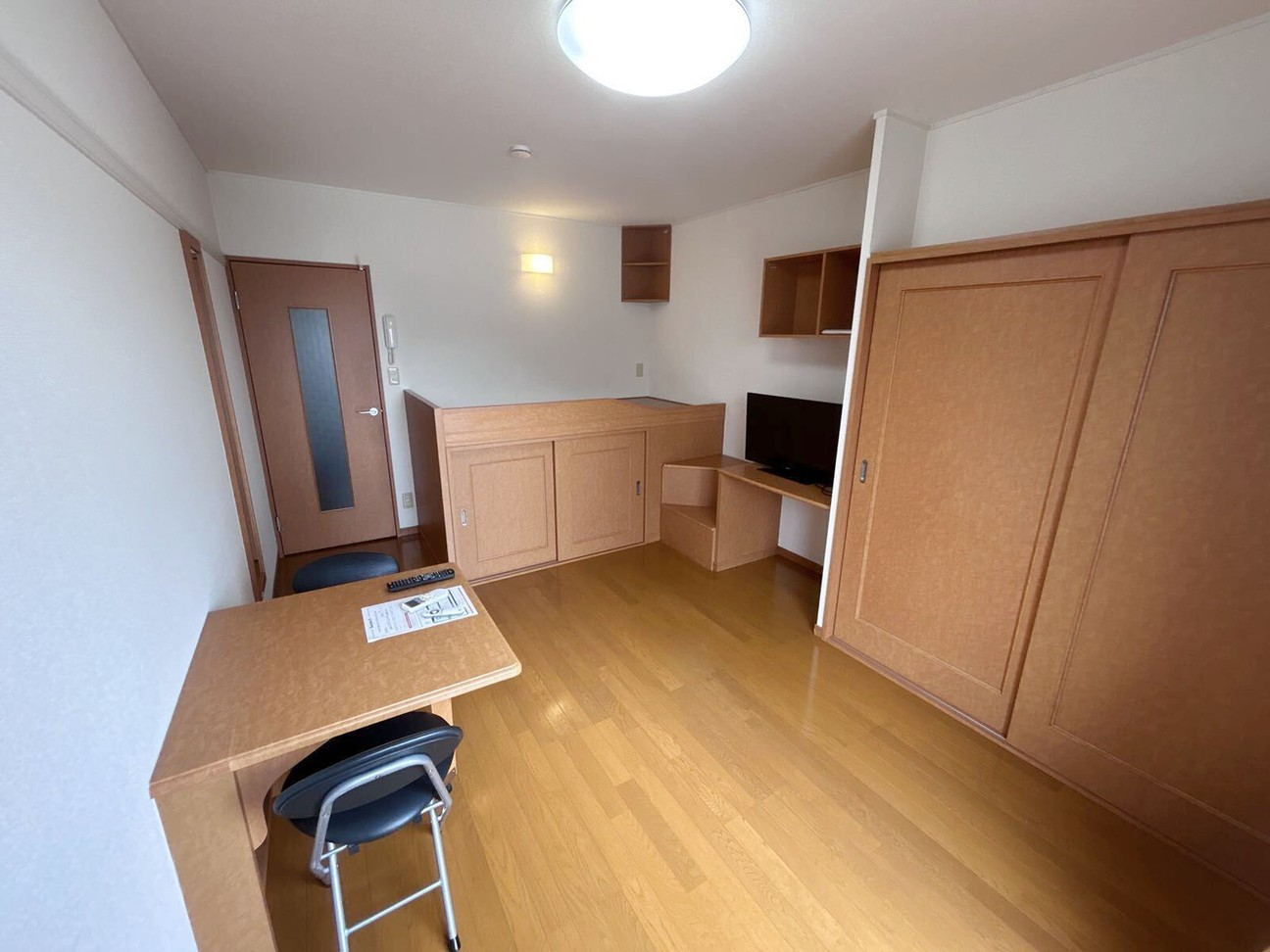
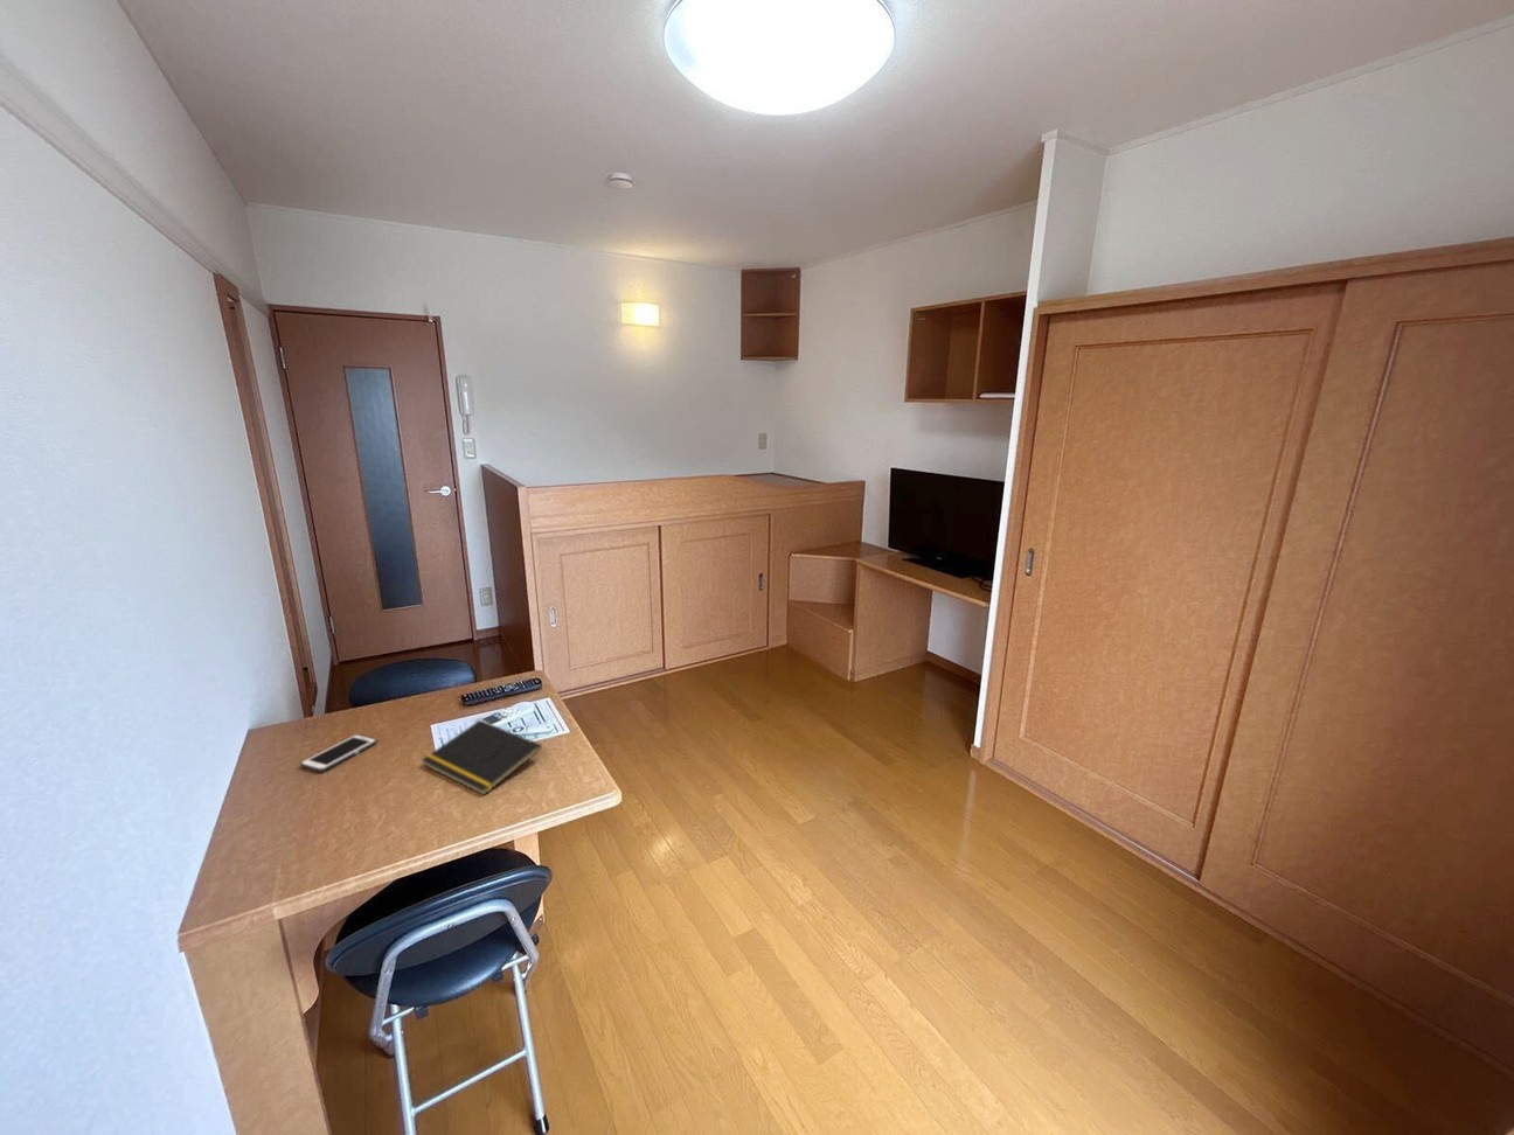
+ notepad [421,719,544,796]
+ cell phone [299,733,378,773]
